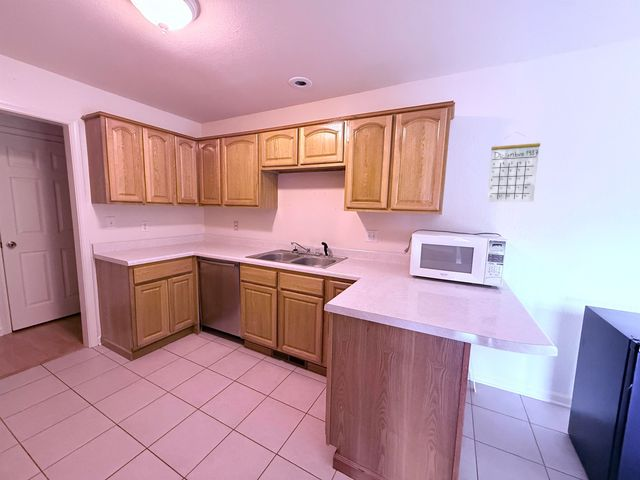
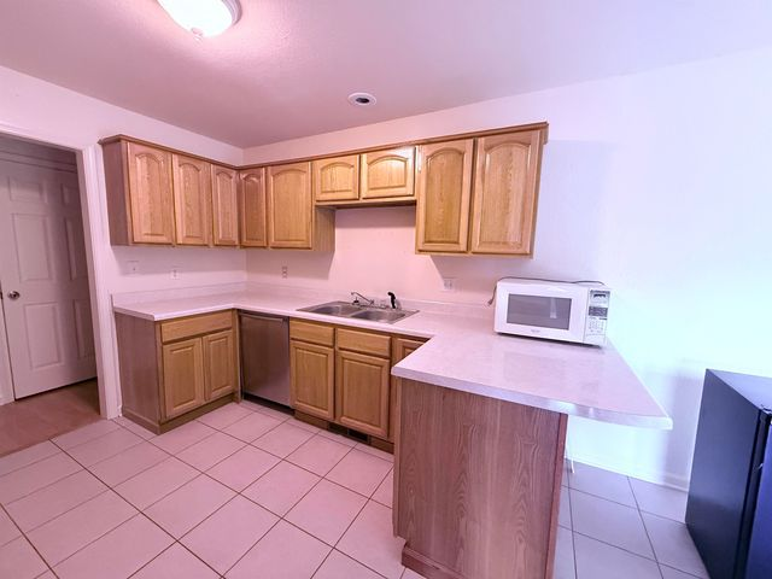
- calendar [486,131,541,203]
